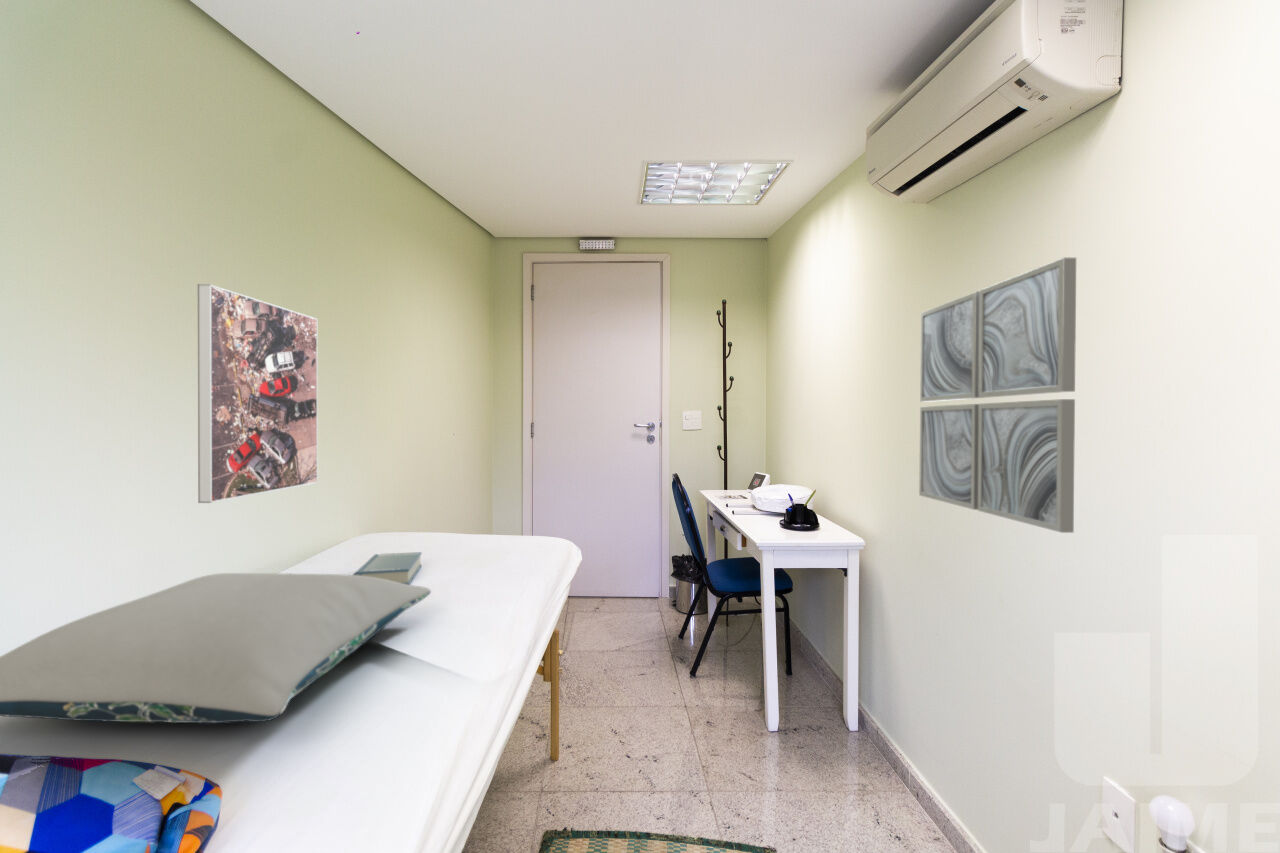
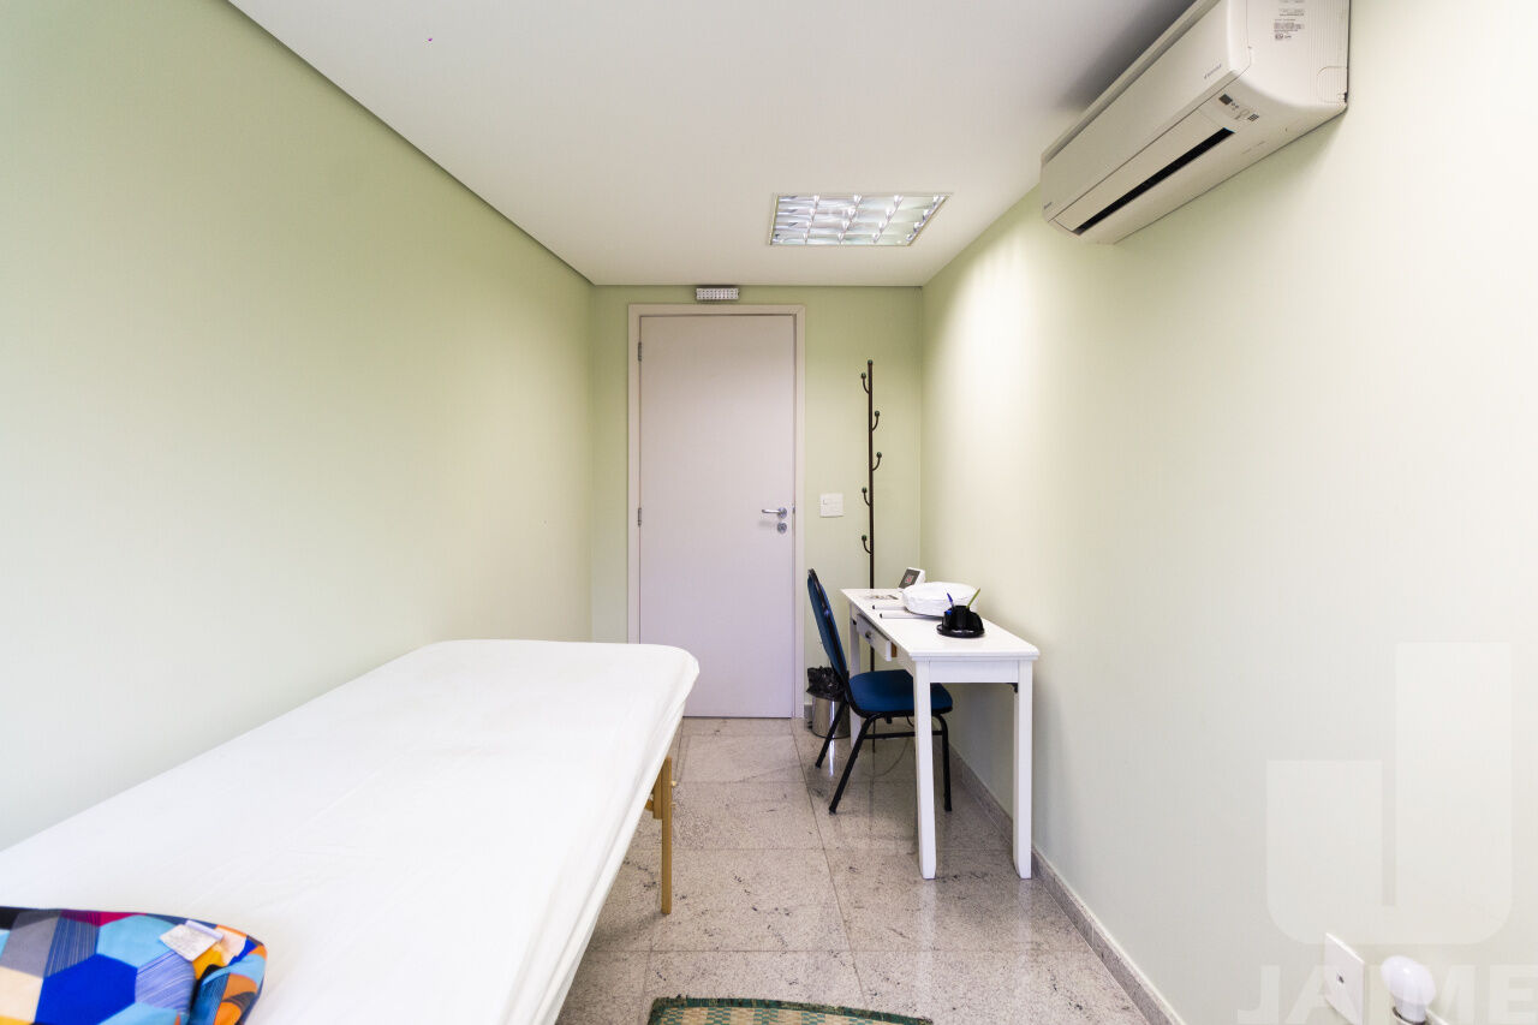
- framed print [197,283,319,504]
- pillow [0,572,432,724]
- wall art [918,257,1077,534]
- hardback book [352,551,423,585]
